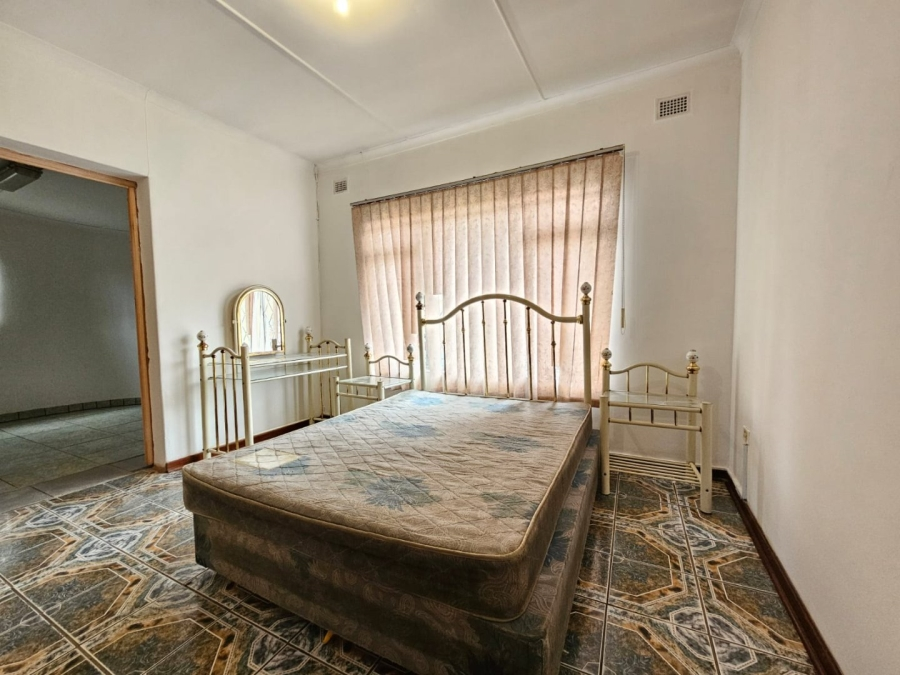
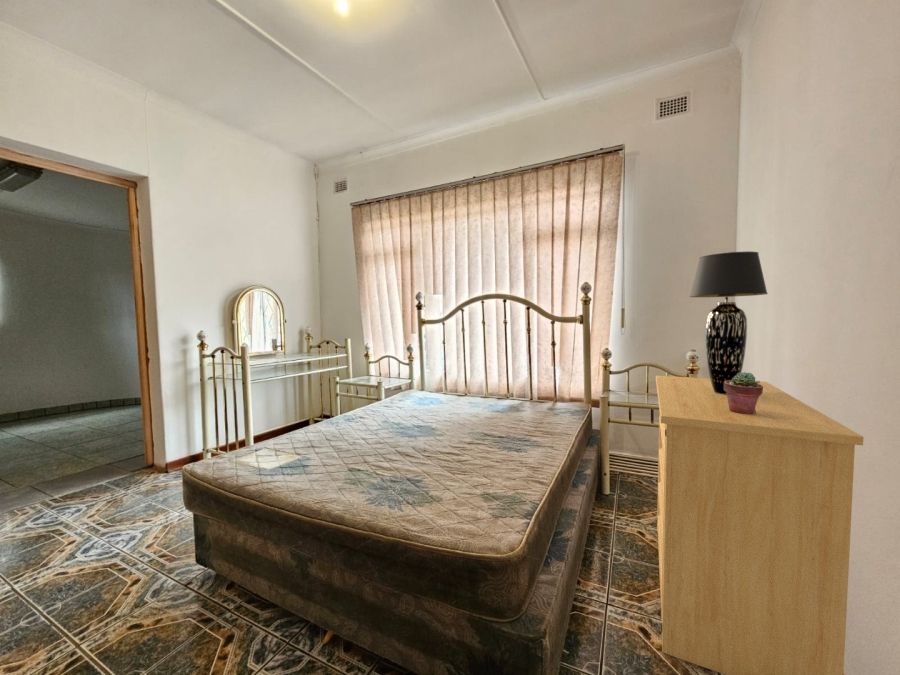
+ potted succulent [724,371,763,414]
+ dresser [655,375,864,675]
+ table lamp [689,250,769,394]
